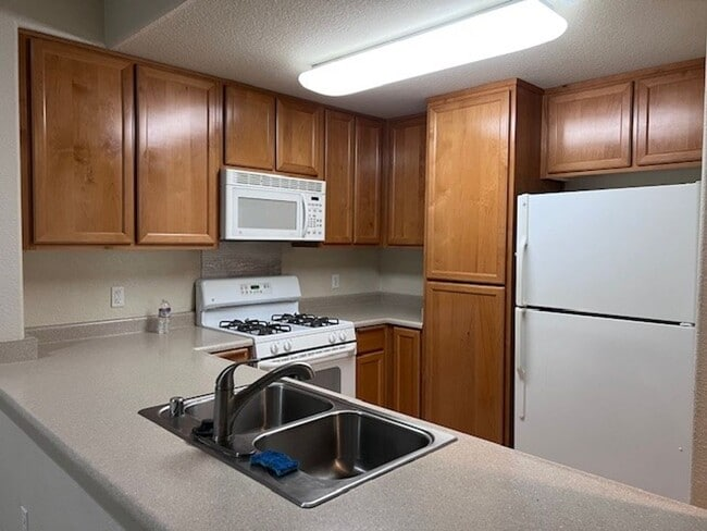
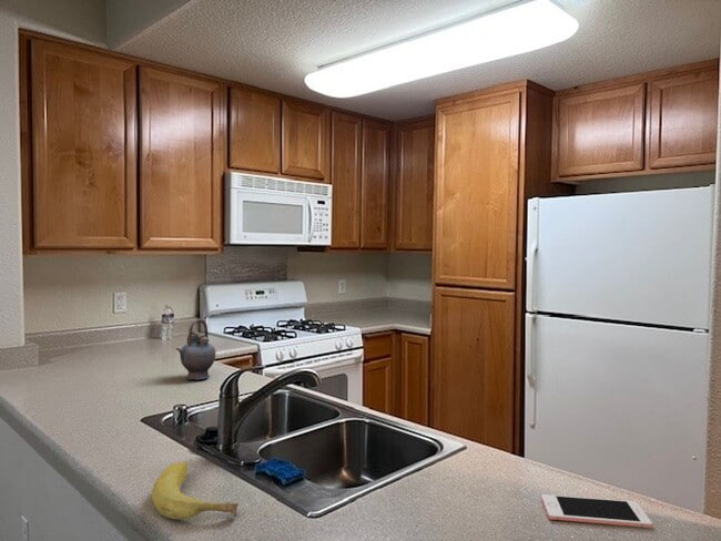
+ cell phone [540,493,653,529]
+ fruit [151,461,238,520]
+ teapot [175,318,216,380]
